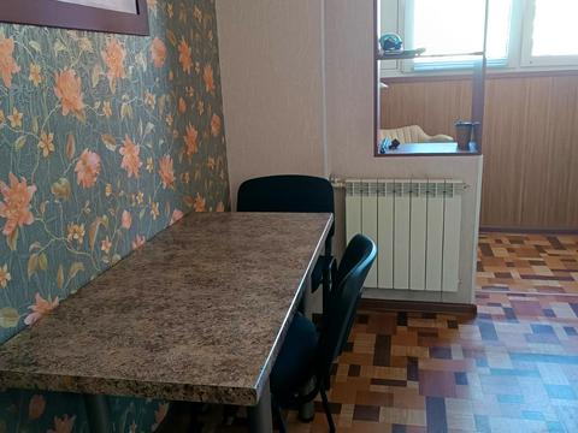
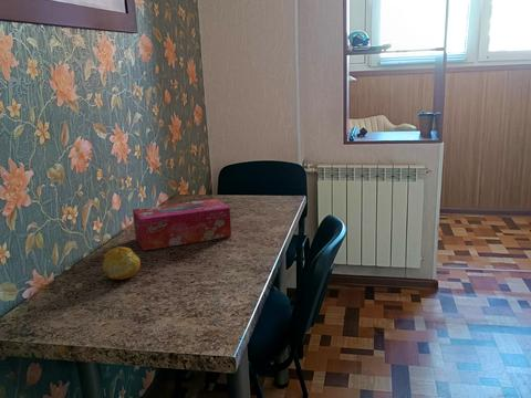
+ fruit [102,245,142,281]
+ tissue box [132,198,232,252]
